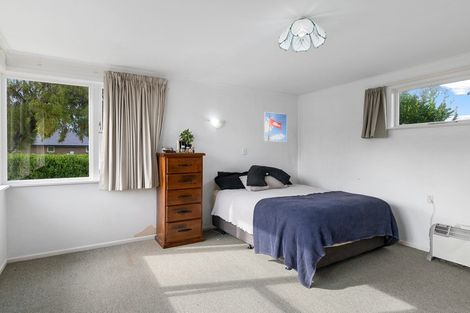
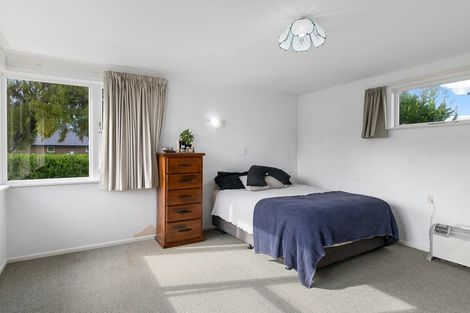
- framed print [263,111,288,143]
